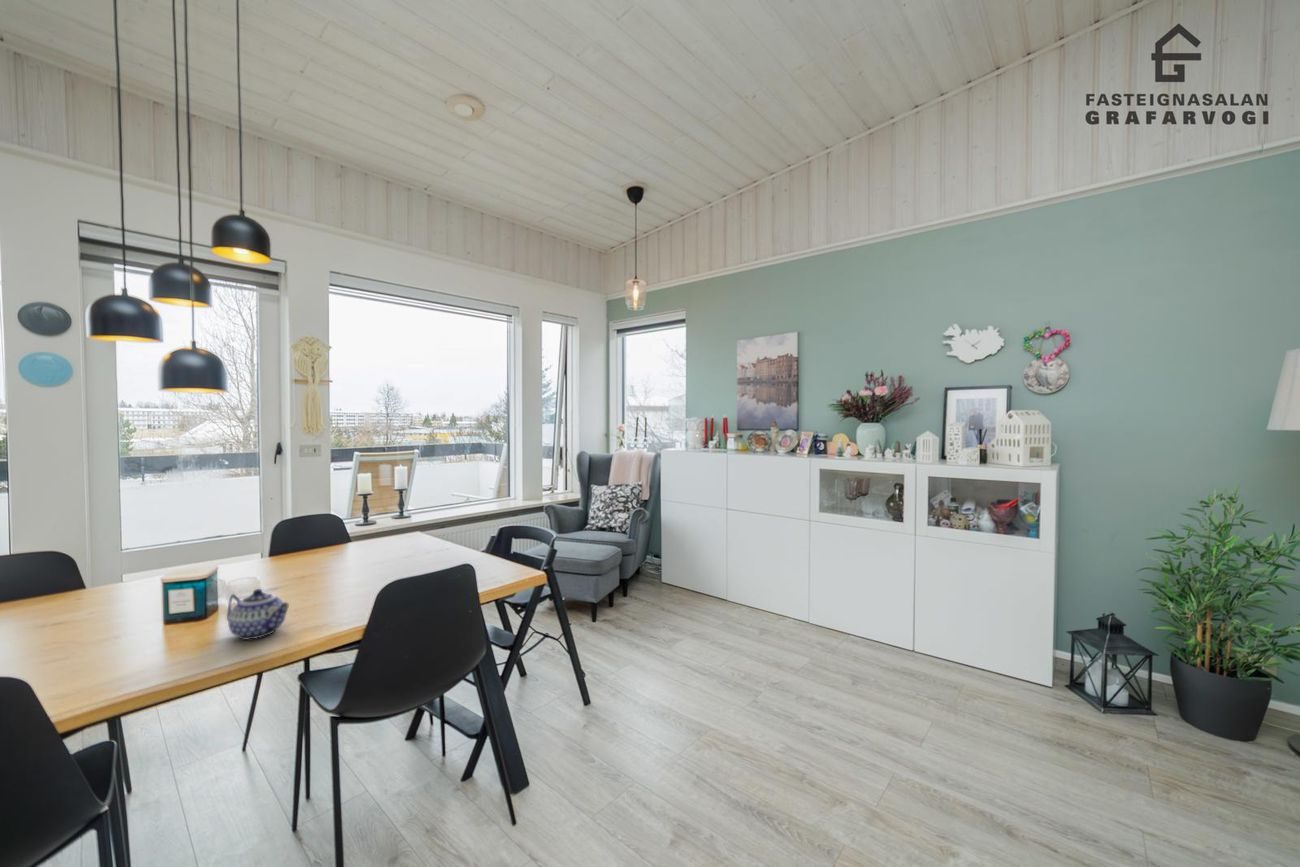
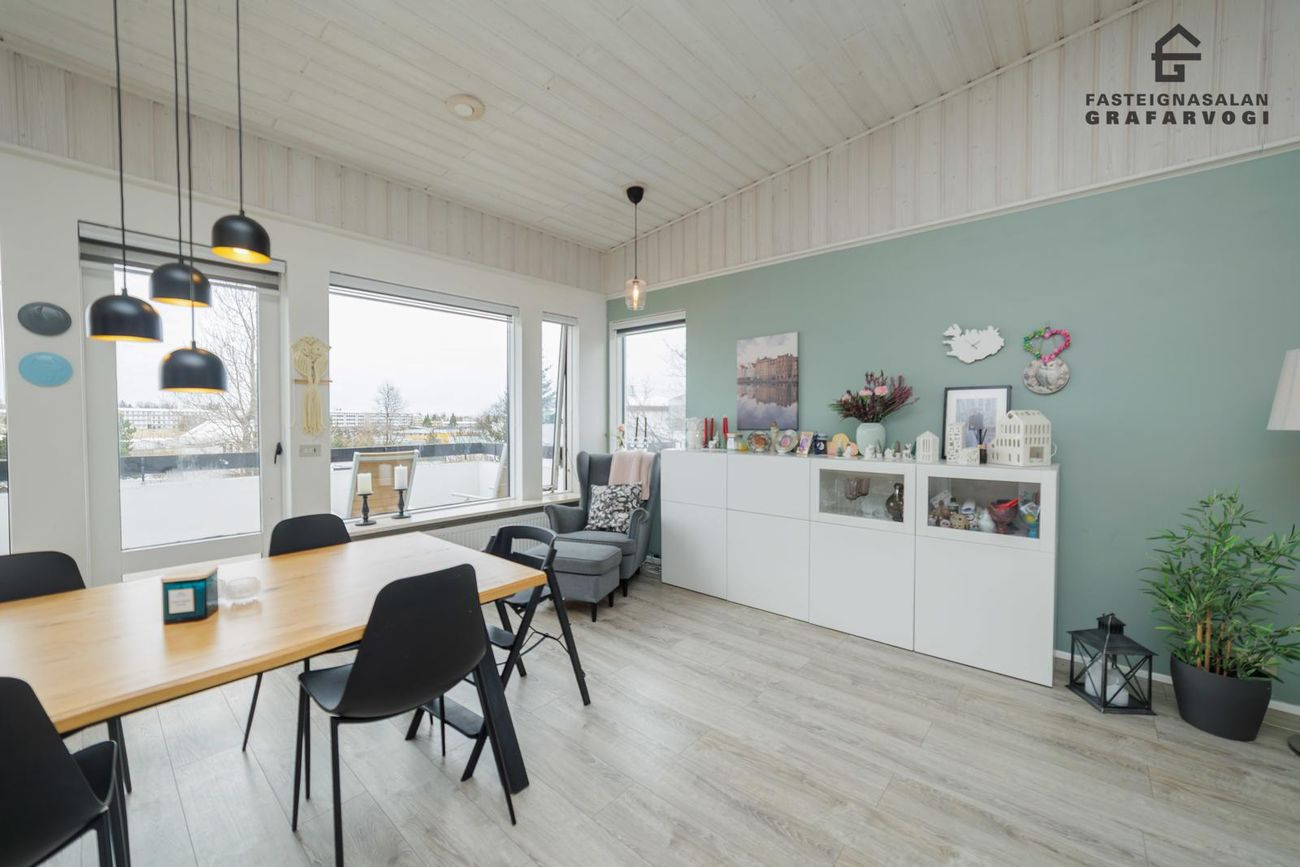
- teapot [226,588,290,641]
